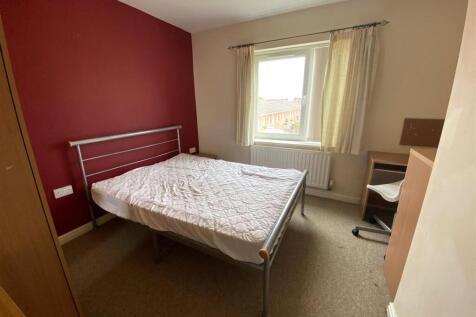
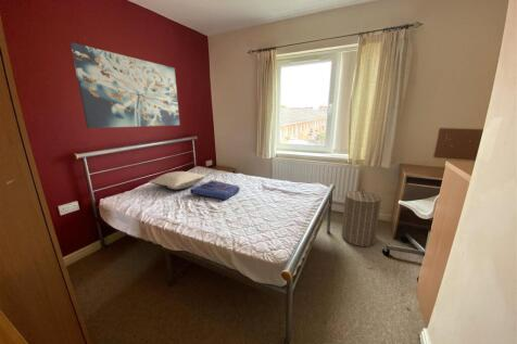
+ tote bag [189,179,241,201]
+ pillow [148,170,206,190]
+ laundry hamper [341,188,382,247]
+ wall art [70,41,180,129]
